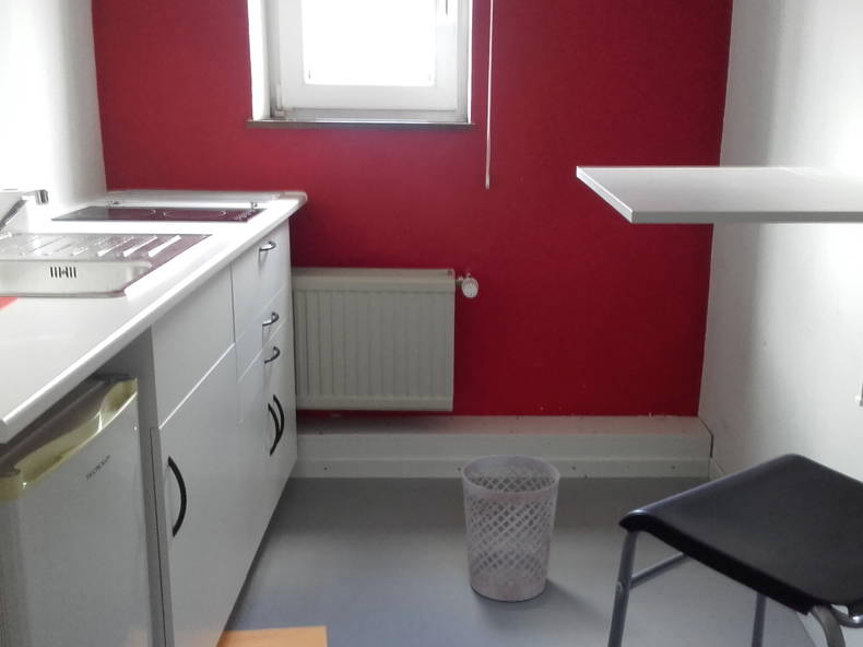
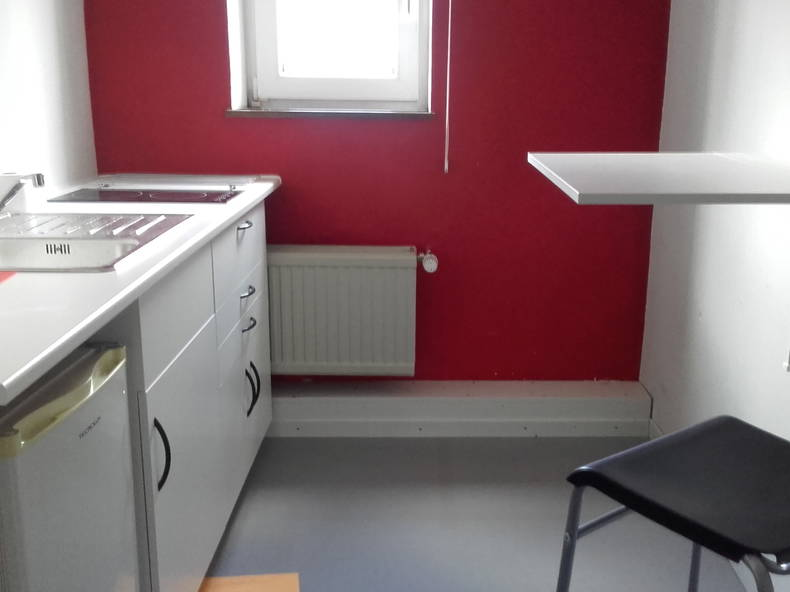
- wastebasket [461,454,560,603]
